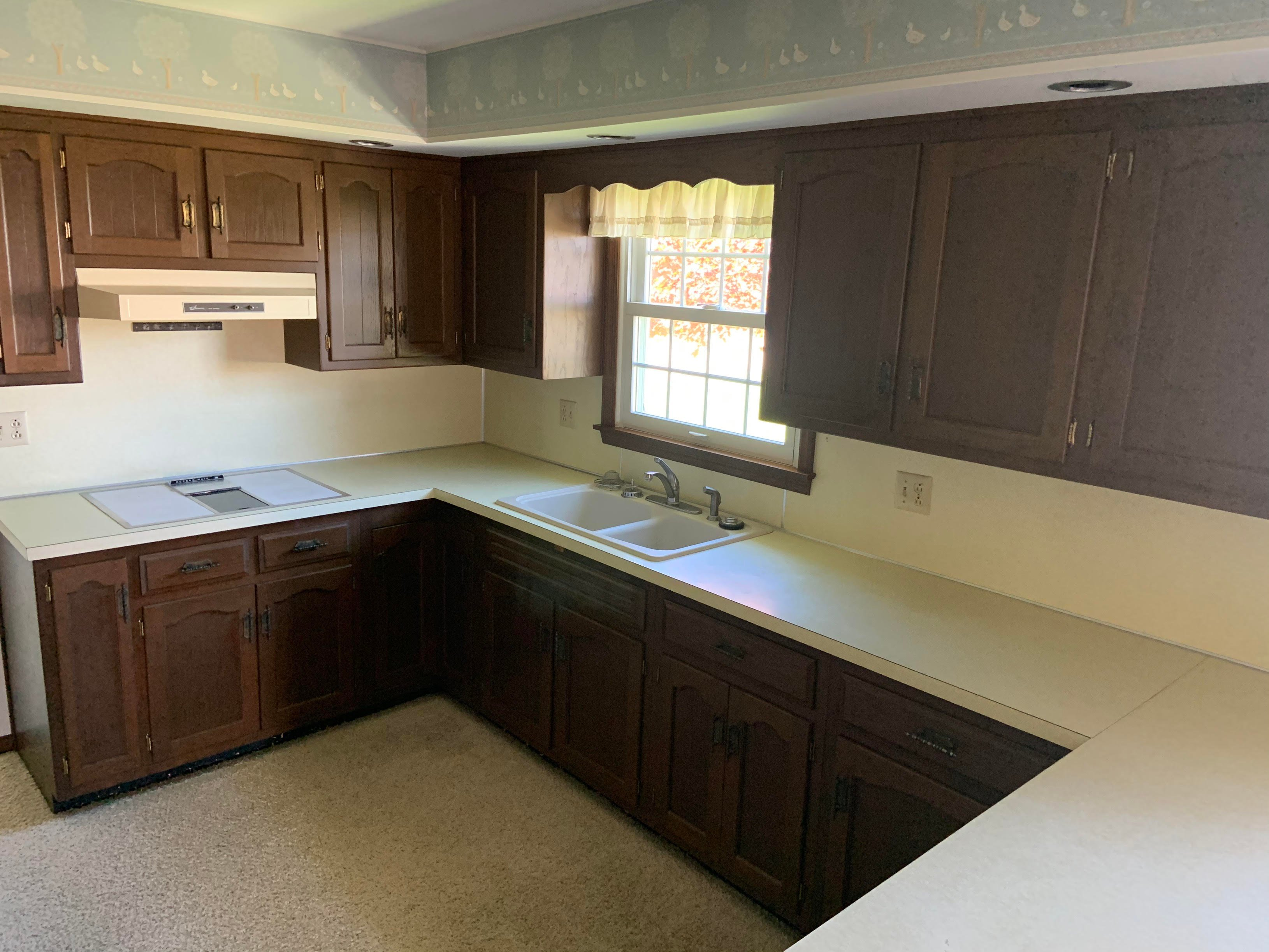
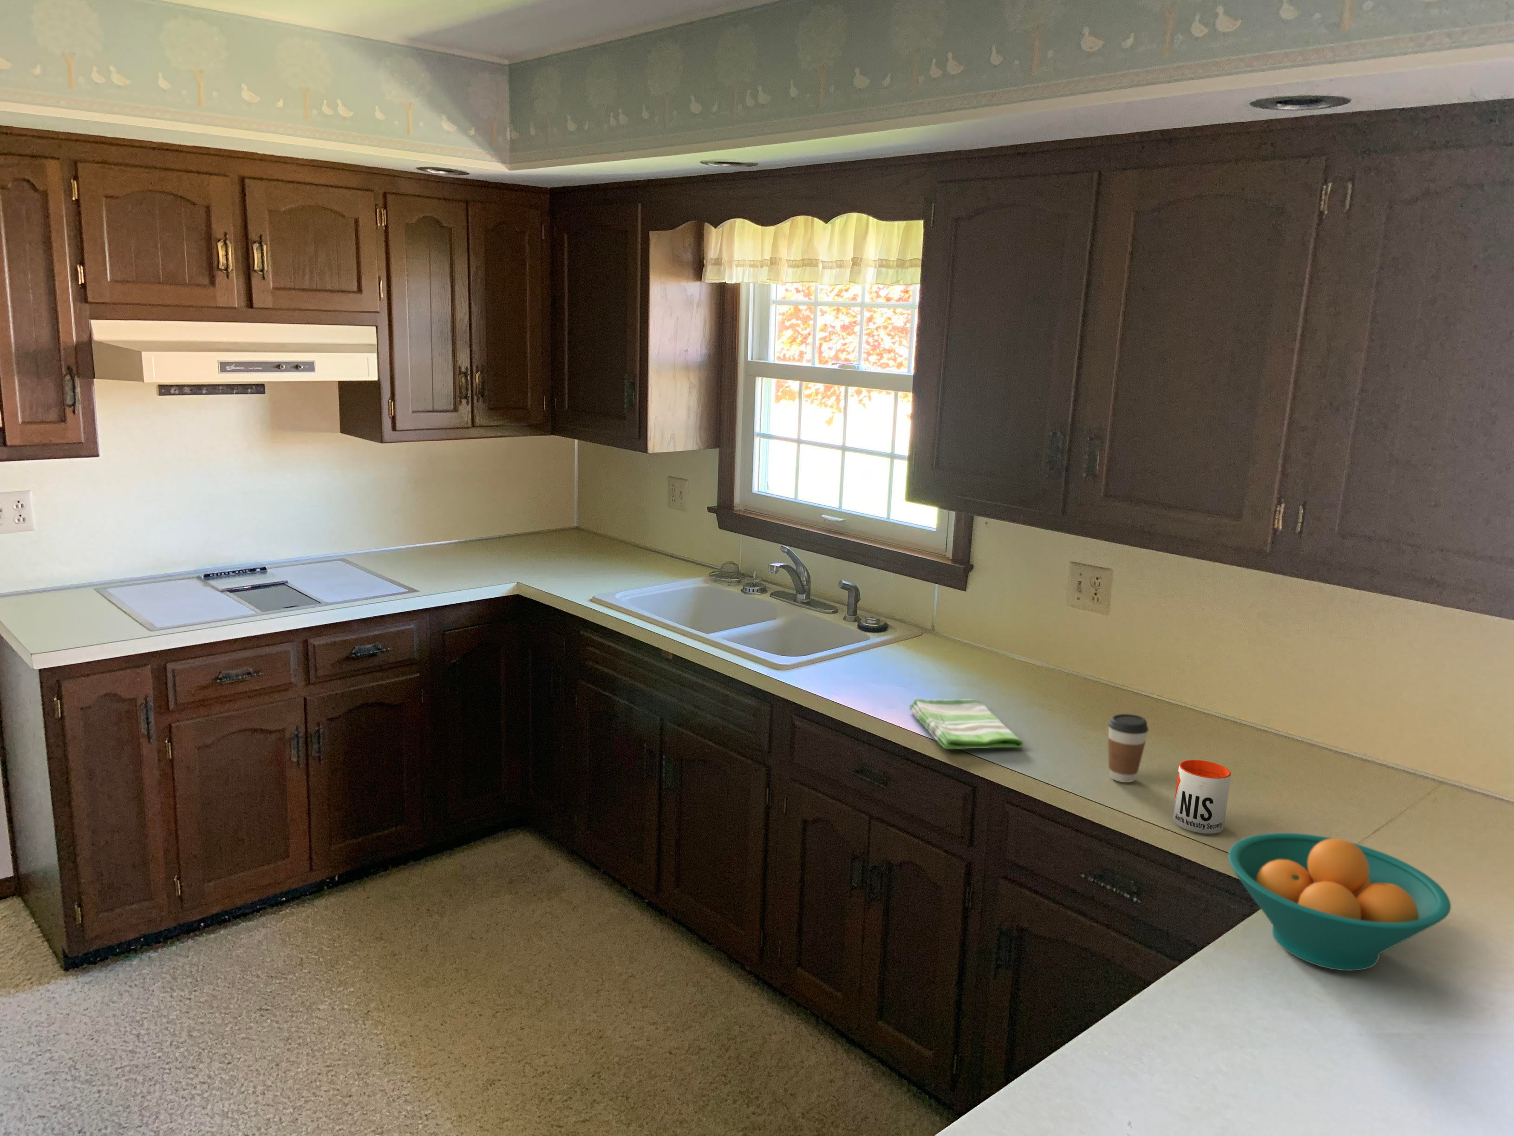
+ mug [1172,759,1231,834]
+ dish towel [909,698,1024,749]
+ coffee cup [1107,714,1149,783]
+ fruit bowl [1228,832,1451,971]
